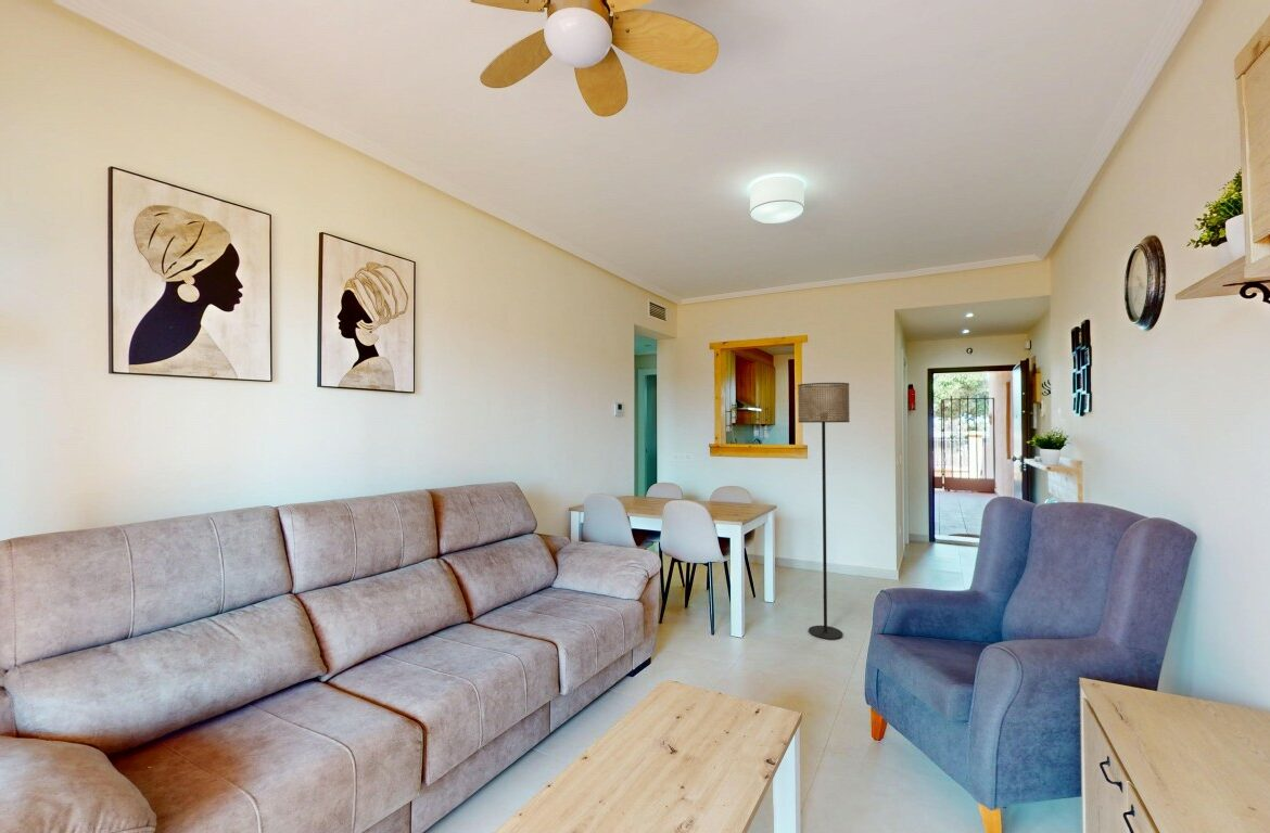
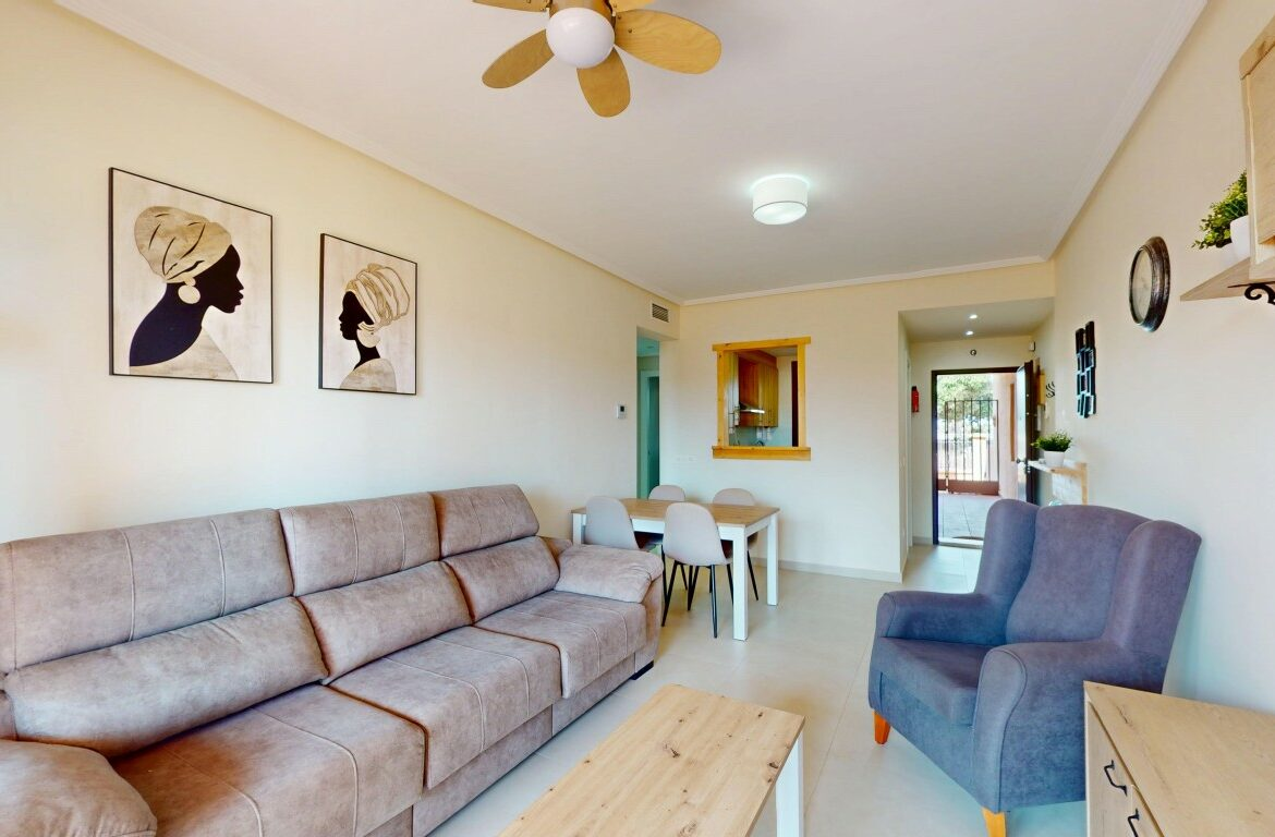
- floor lamp [797,382,851,640]
